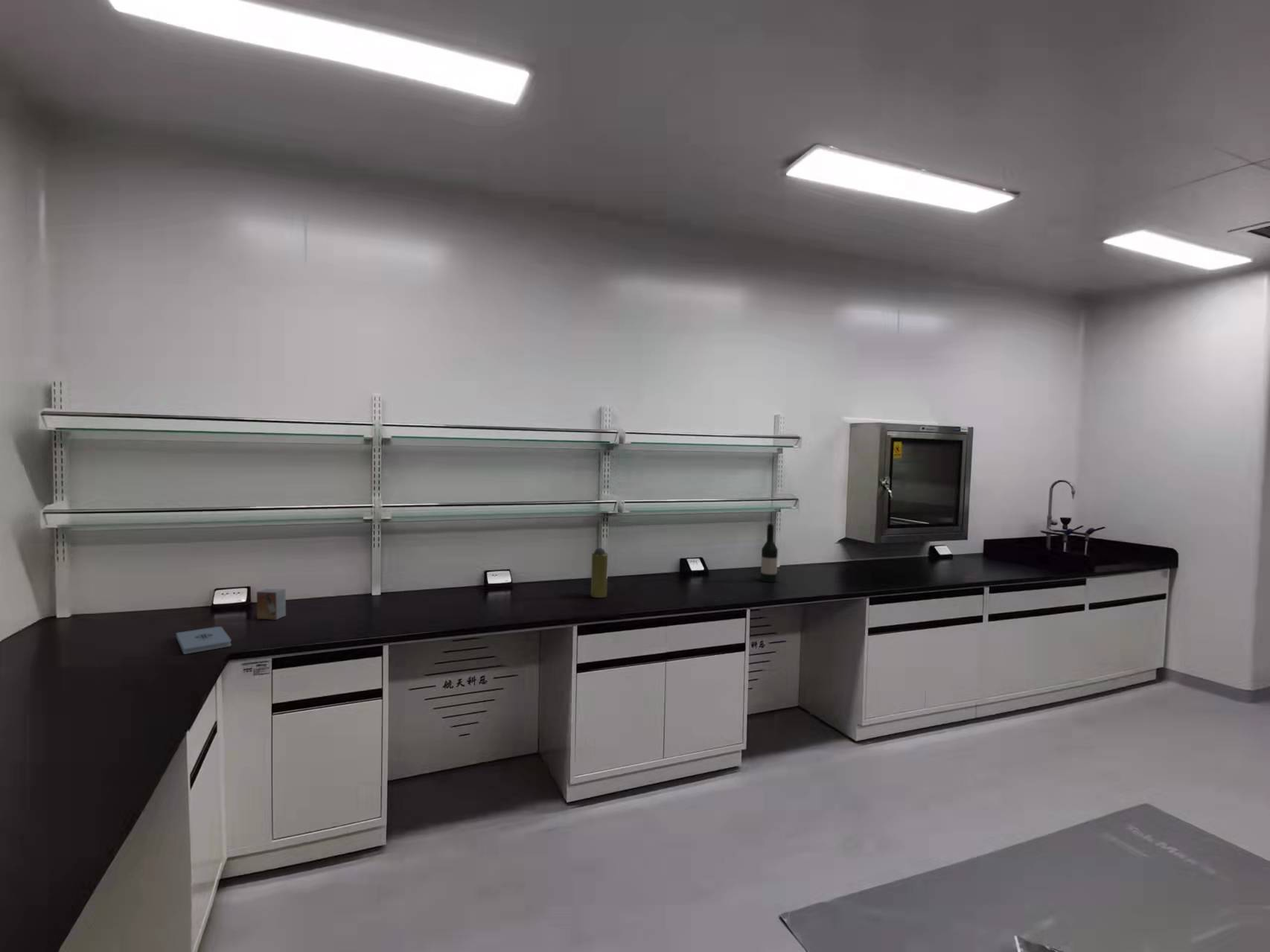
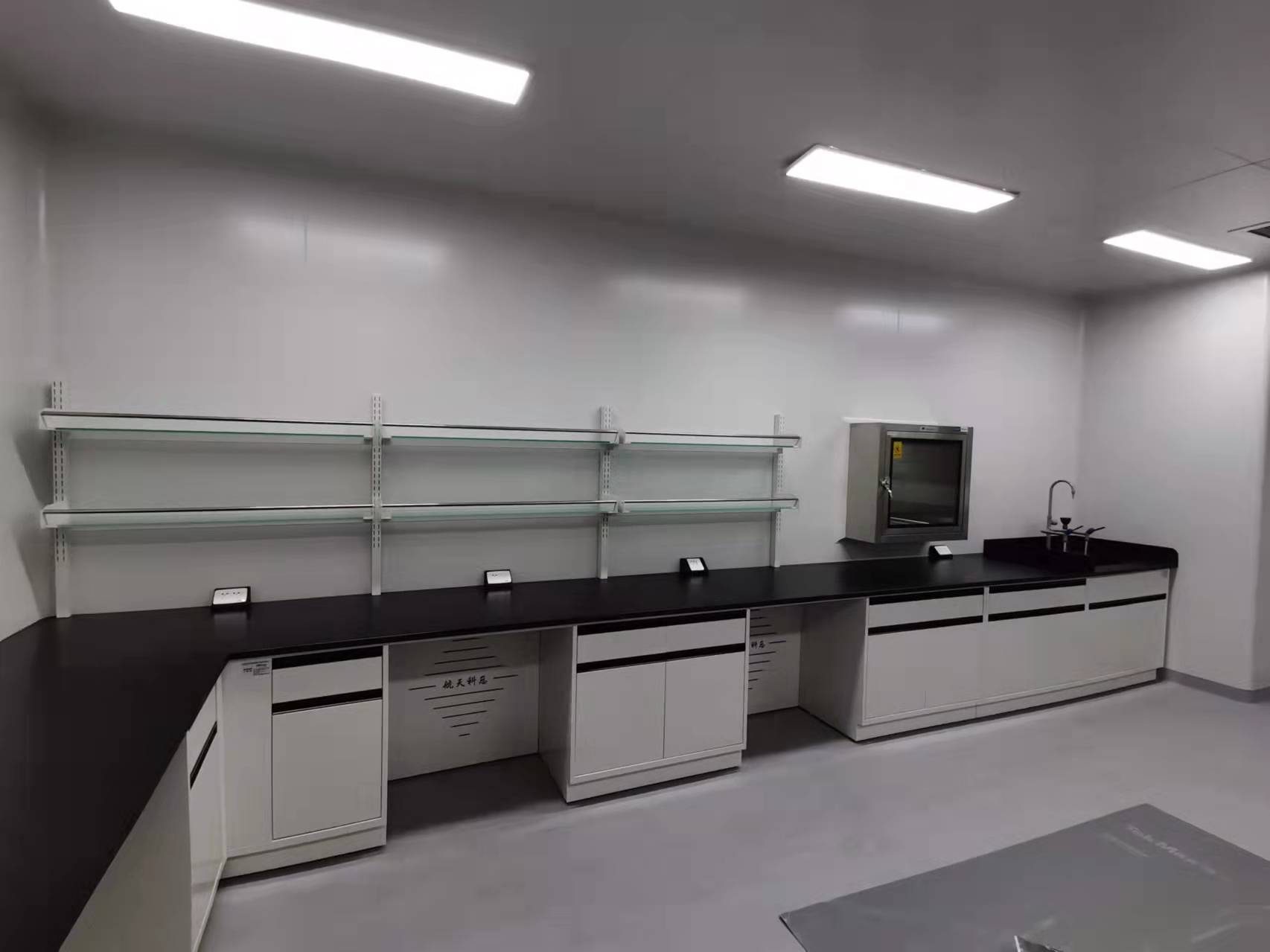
- small box [256,588,287,621]
- wine bottle [760,523,779,583]
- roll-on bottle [590,547,608,598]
- notepad [176,626,232,655]
